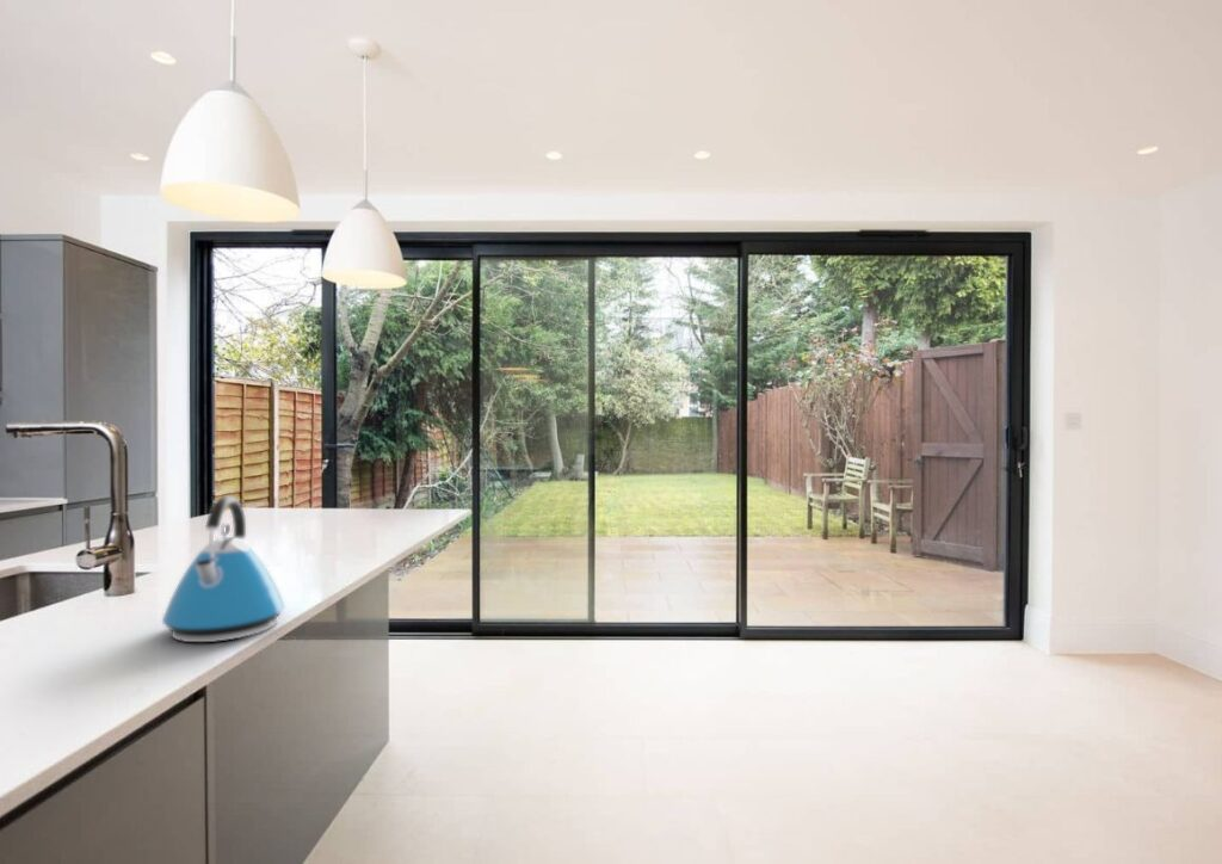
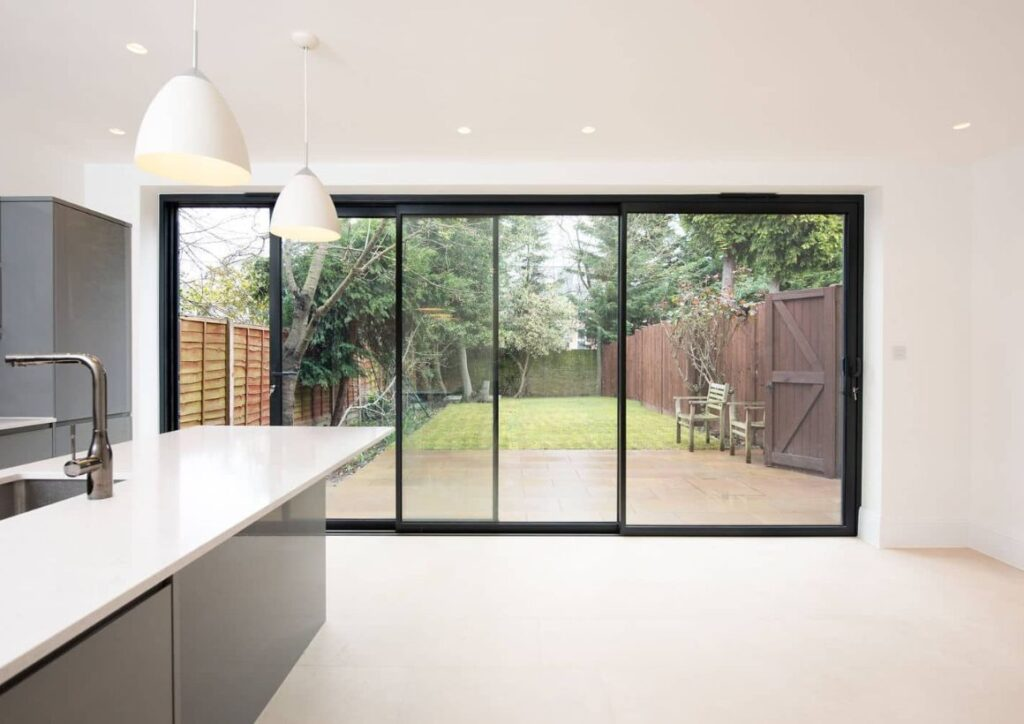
- kettle [161,494,285,643]
